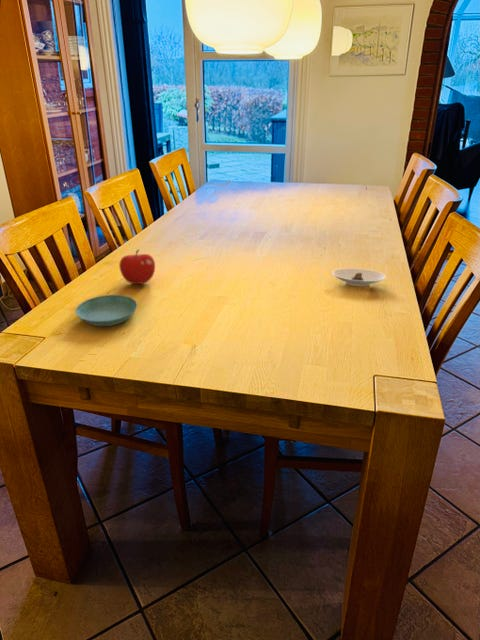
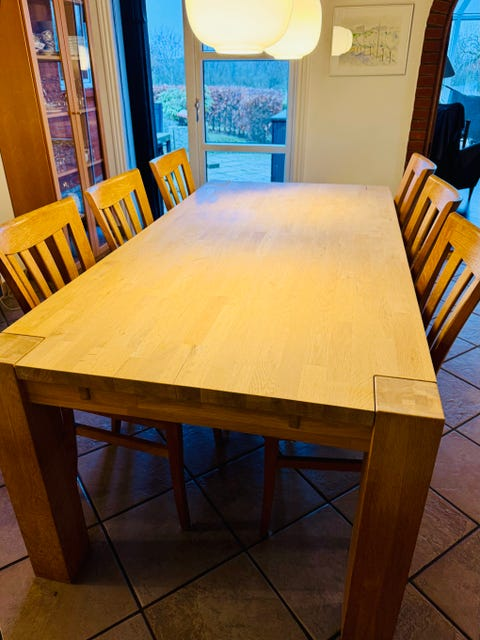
- saucer [331,267,387,287]
- saucer [75,294,138,327]
- fruit [118,249,156,285]
